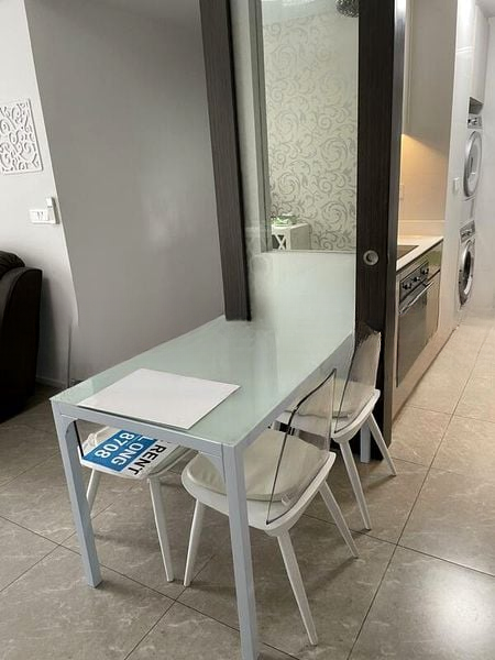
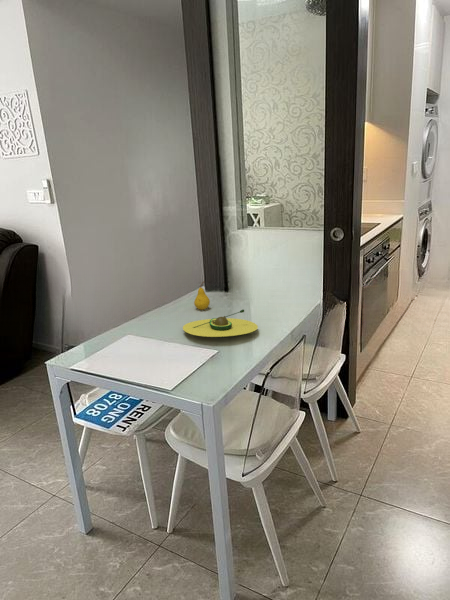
+ fruit [193,280,211,311]
+ avocado [182,309,259,338]
